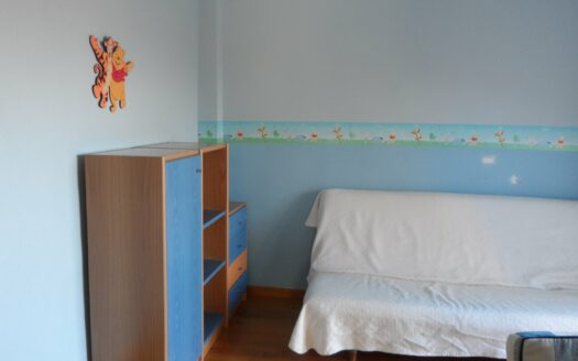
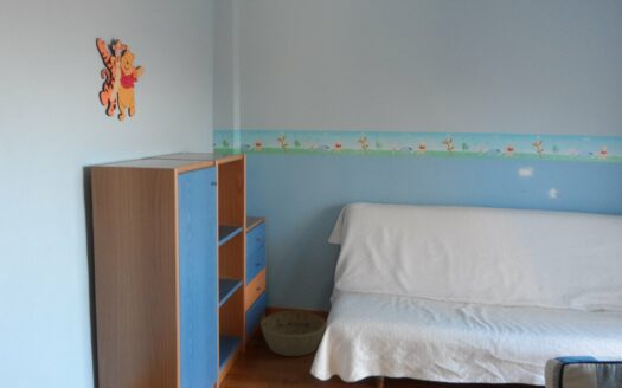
+ basket [259,310,327,357]
